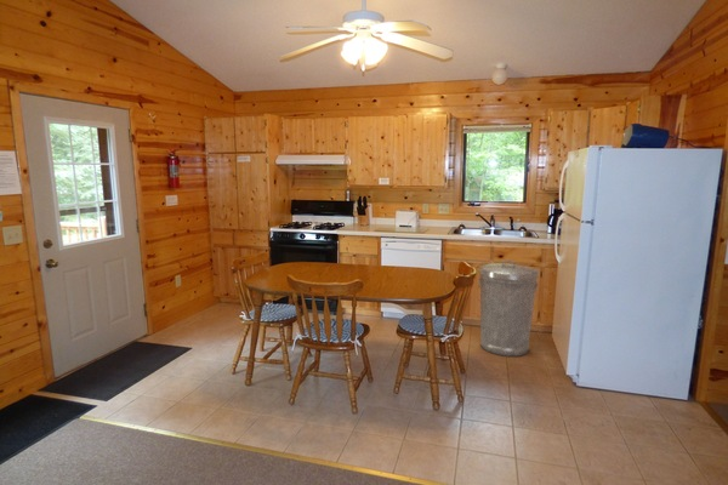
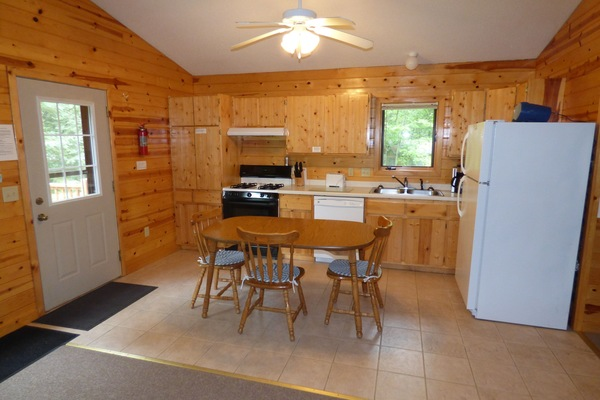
- trash can [477,259,540,358]
